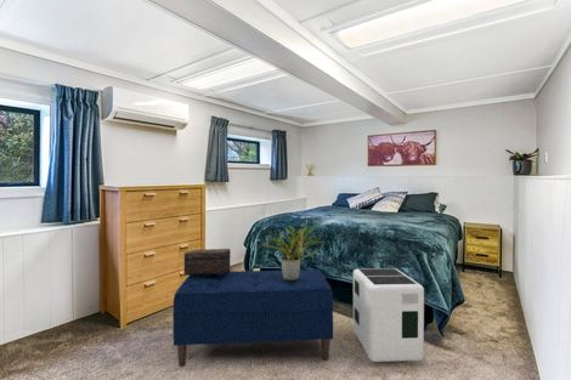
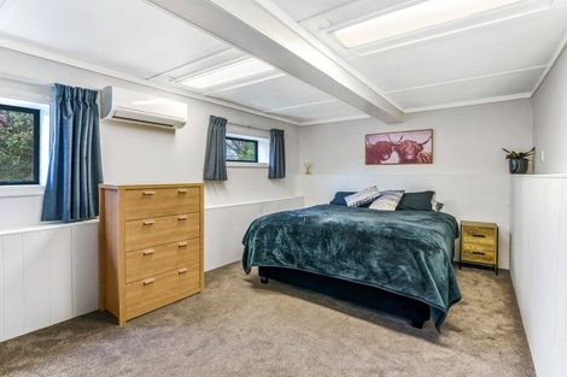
- bench [171,268,334,368]
- decorative box [182,248,232,277]
- potted plant [260,222,329,280]
- air purifier [352,267,425,363]
